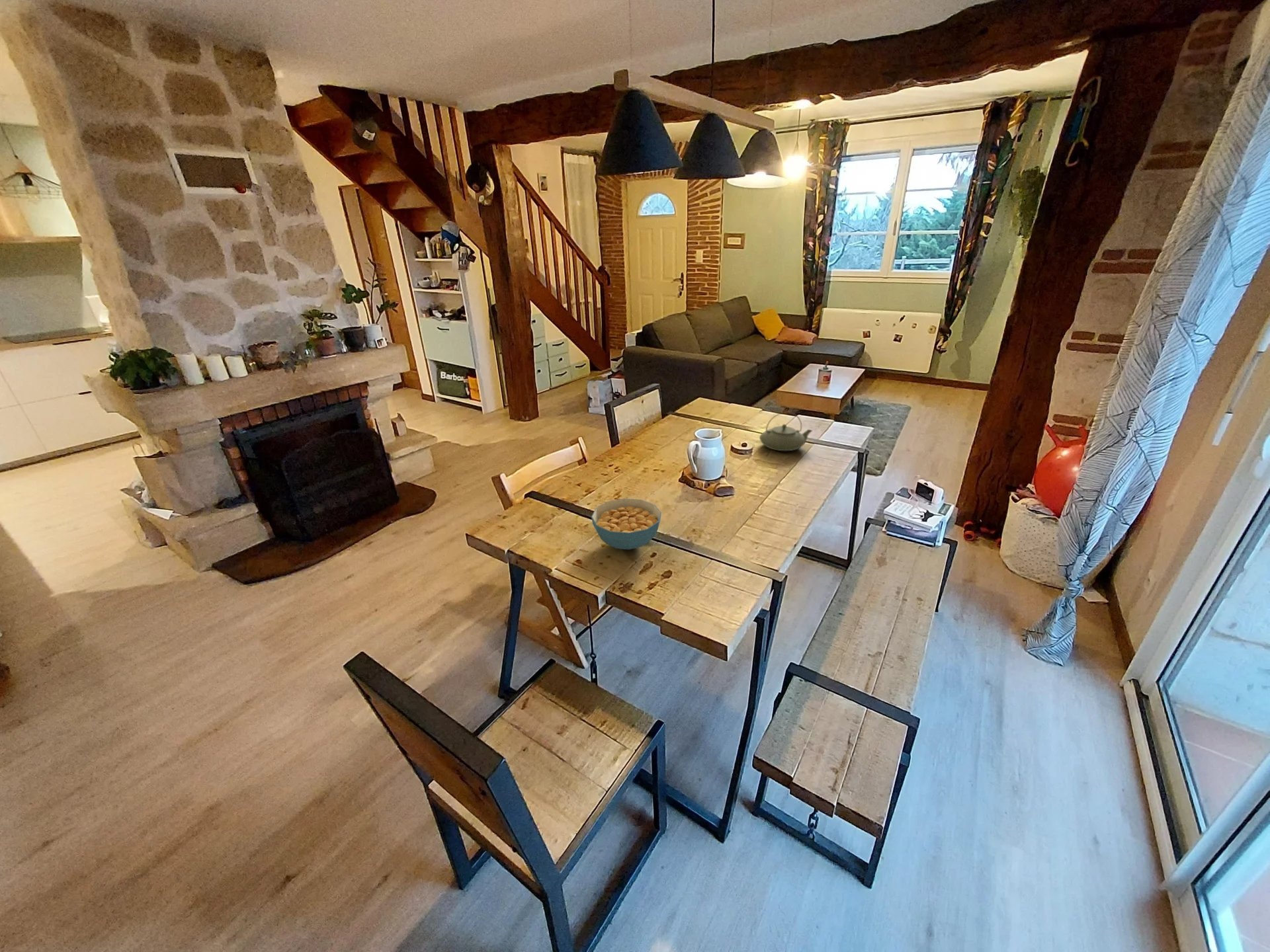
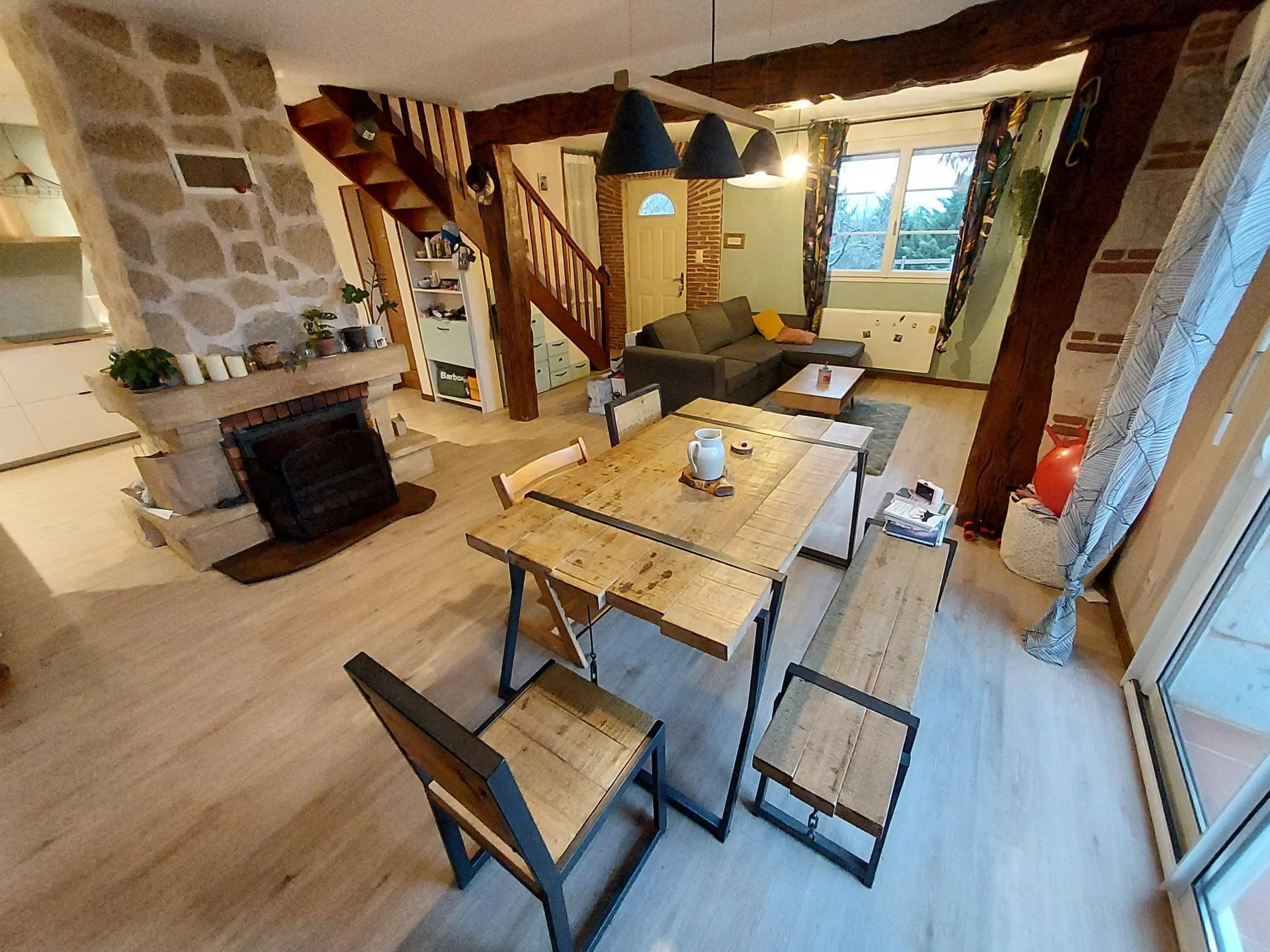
- cereal bowl [591,498,662,550]
- teapot [759,411,813,452]
